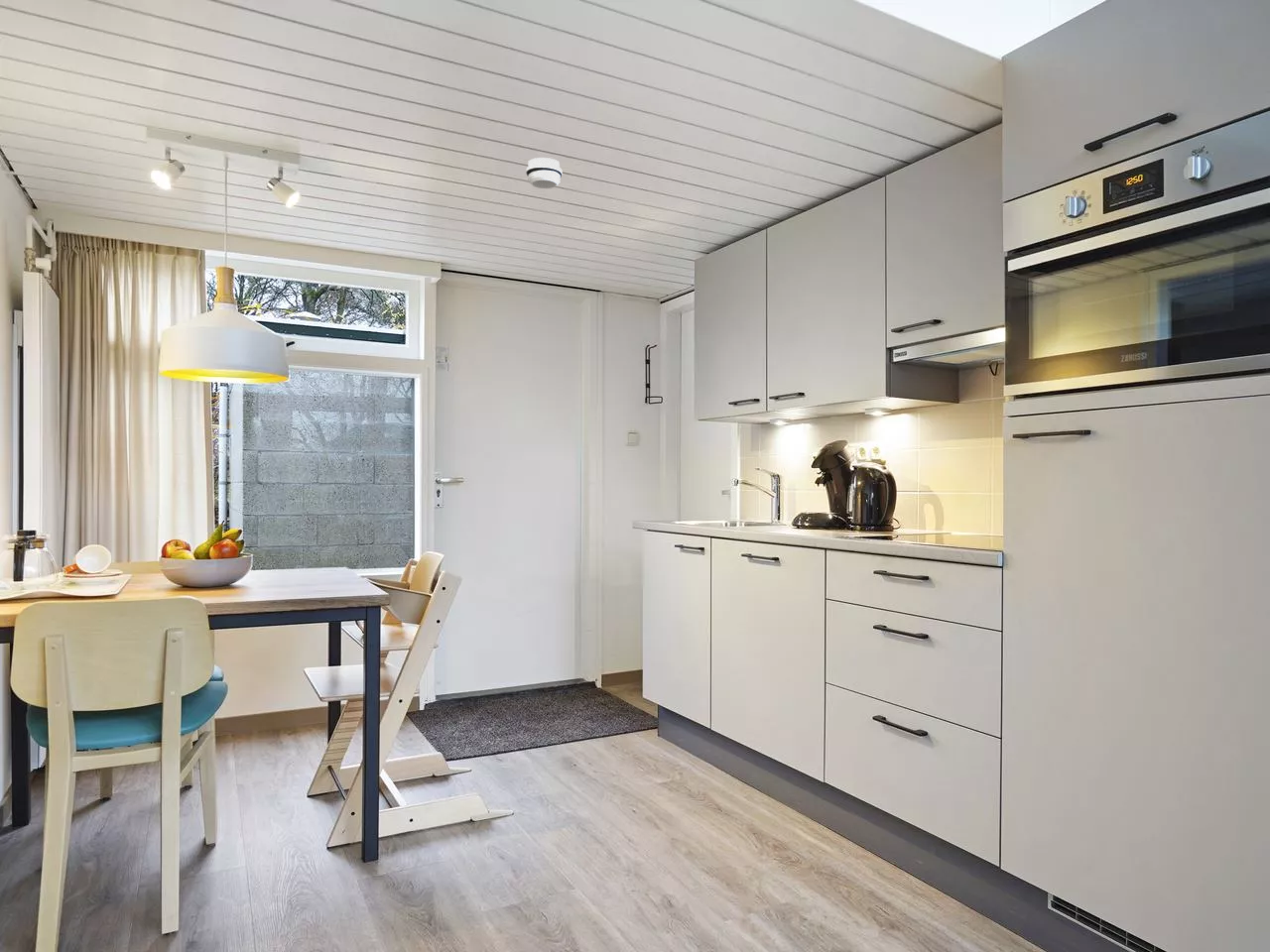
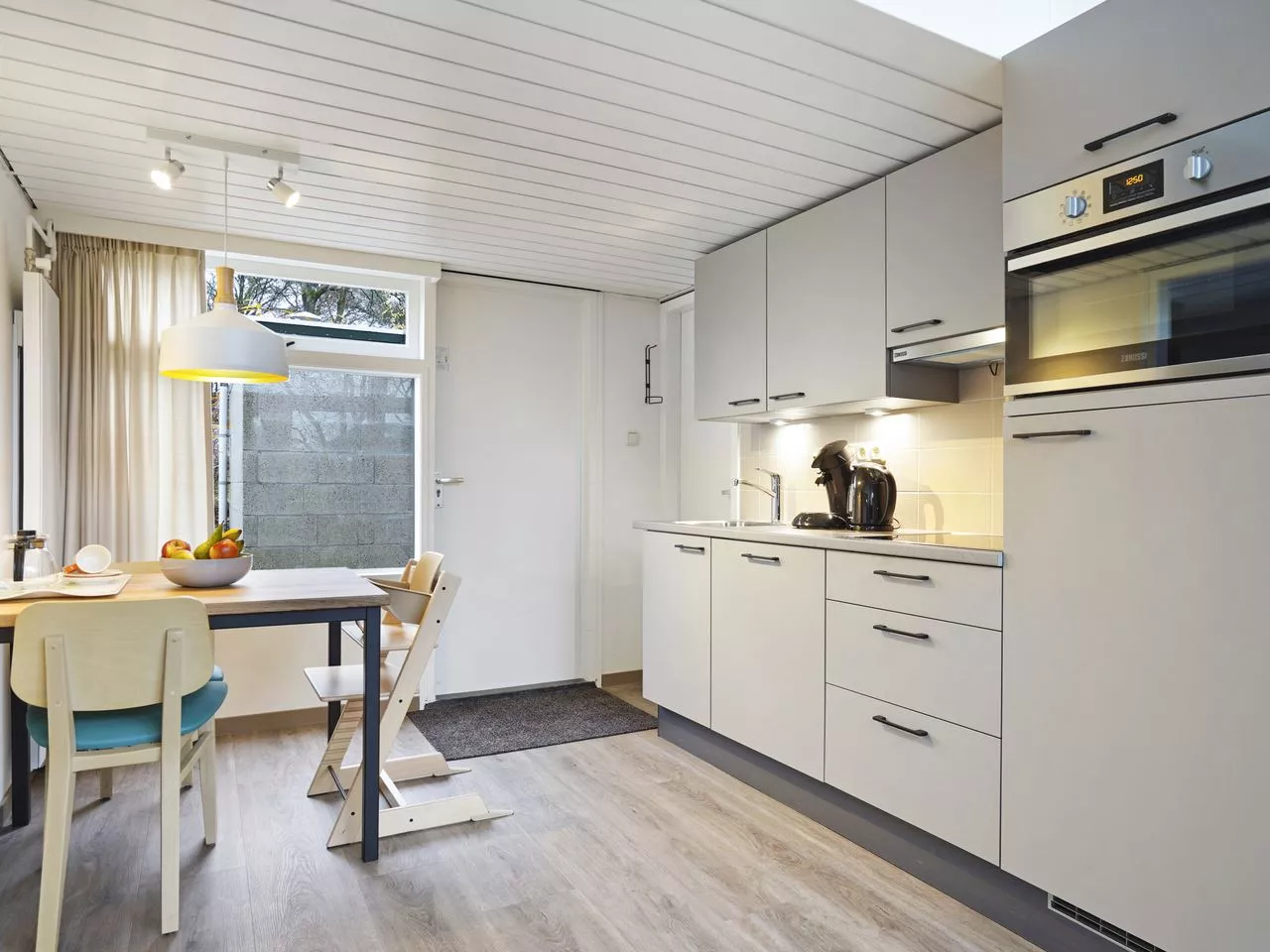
- smoke detector [525,157,564,189]
